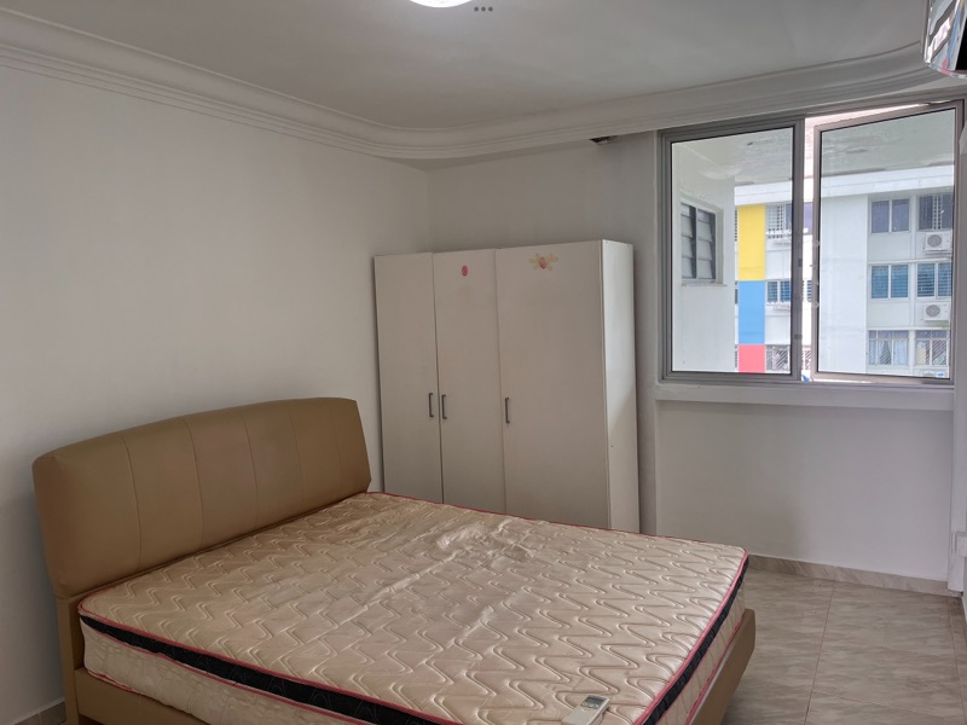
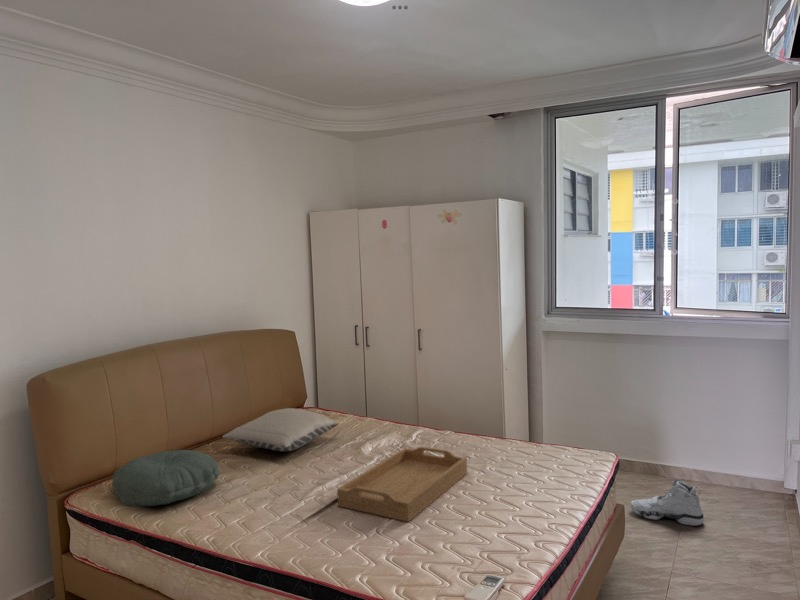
+ sneaker [629,478,705,527]
+ pillow [111,449,221,508]
+ serving tray [336,445,468,523]
+ pillow [221,407,340,452]
